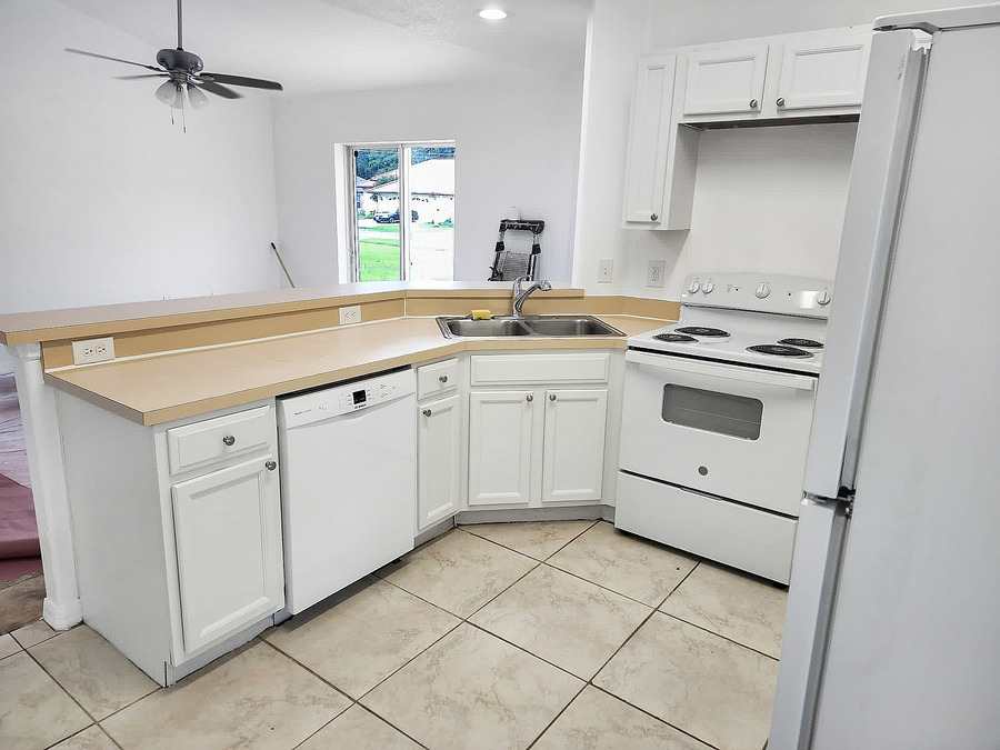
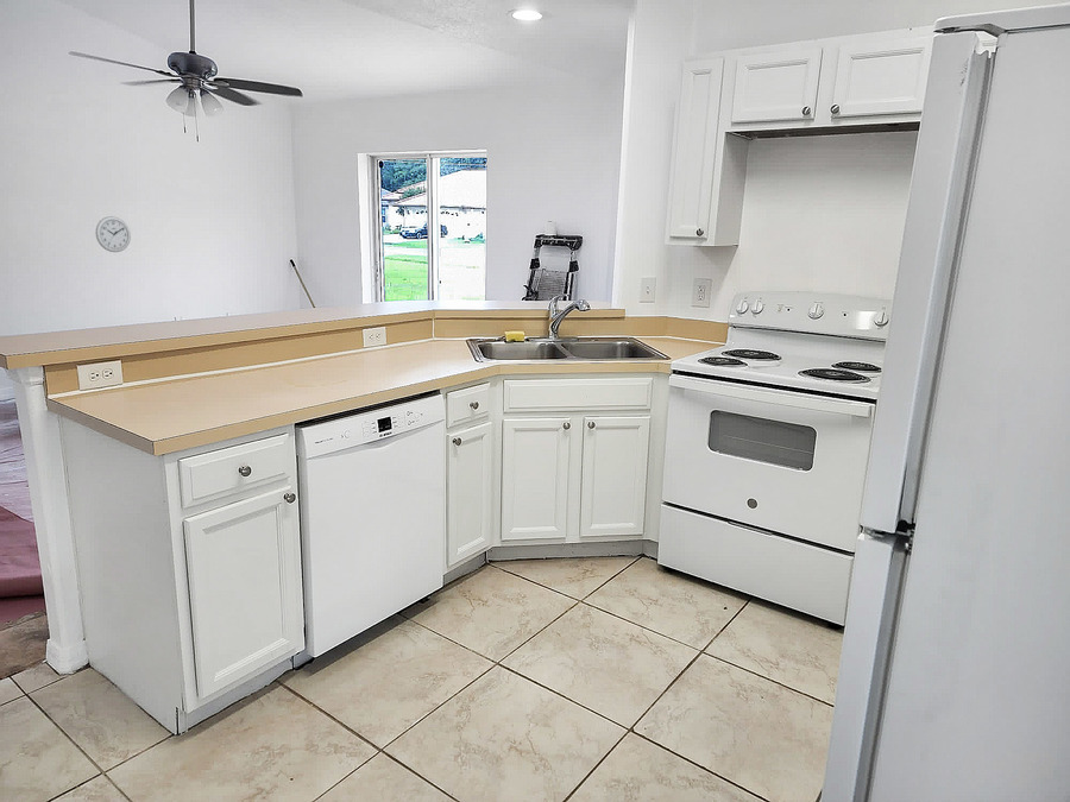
+ wall clock [94,215,132,253]
